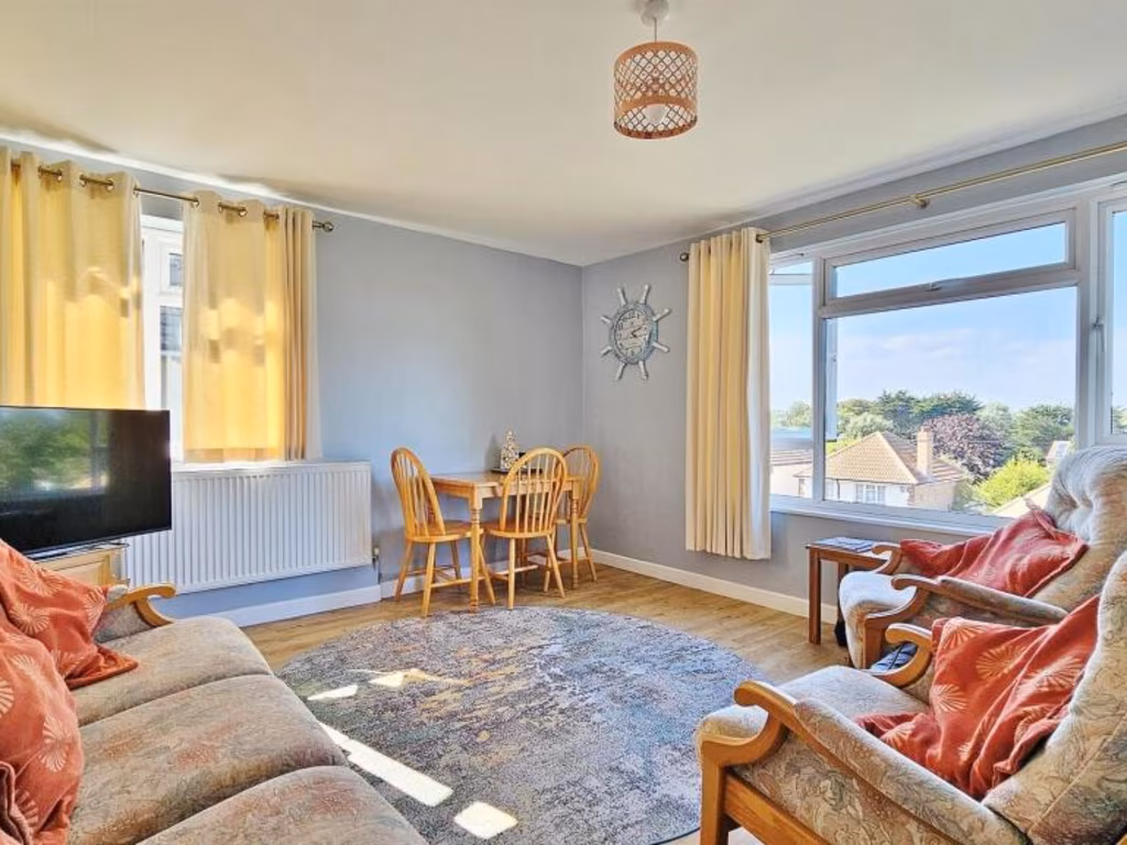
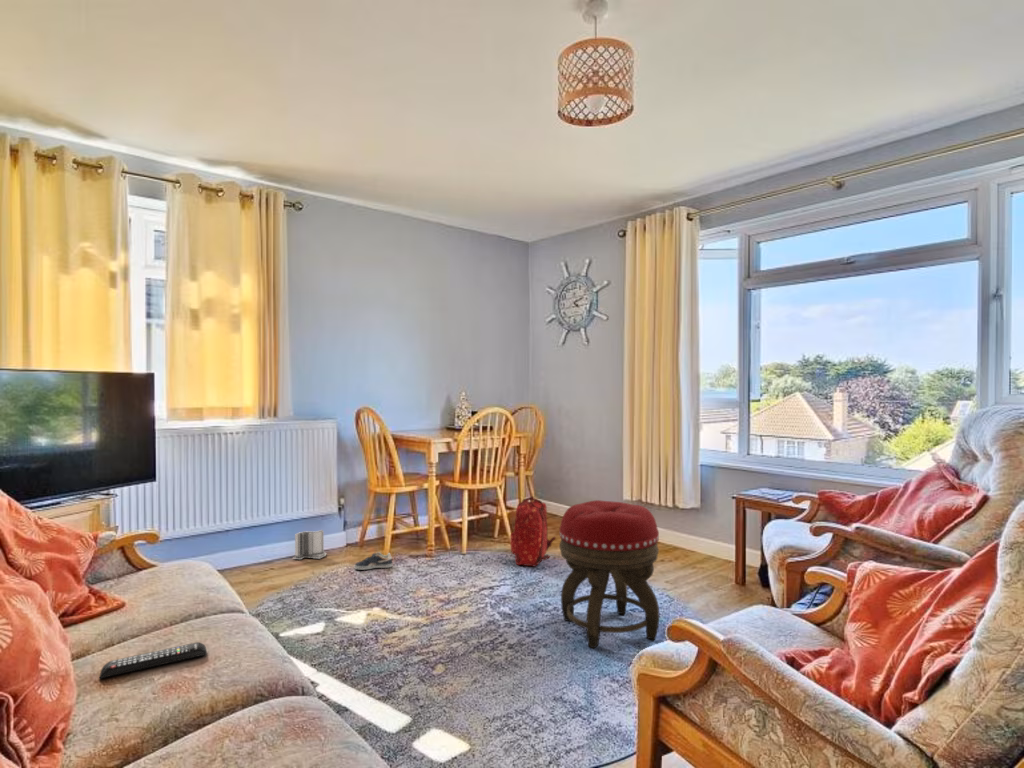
+ backpack [509,496,557,568]
+ sneaker [354,551,393,571]
+ footstool [558,499,660,649]
+ architectural model [292,529,327,560]
+ remote control [99,641,208,679]
